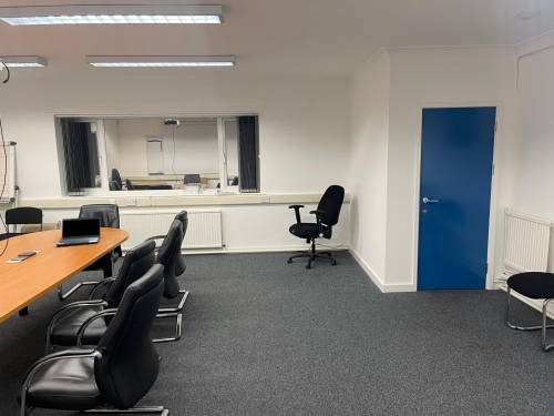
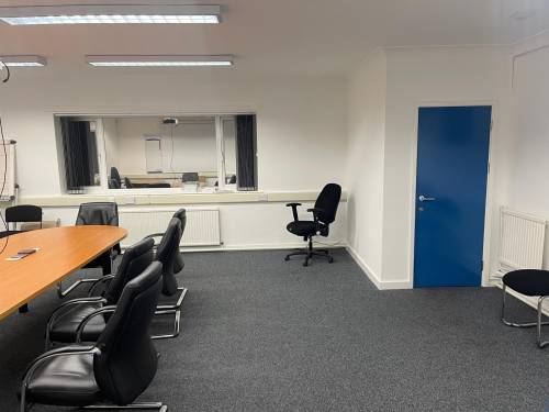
- laptop computer [55,216,102,246]
